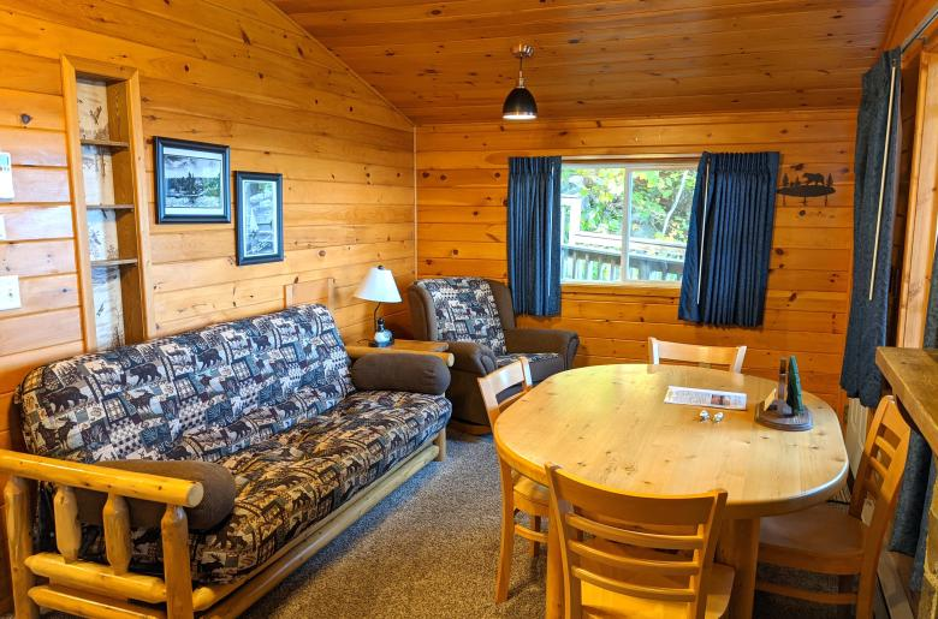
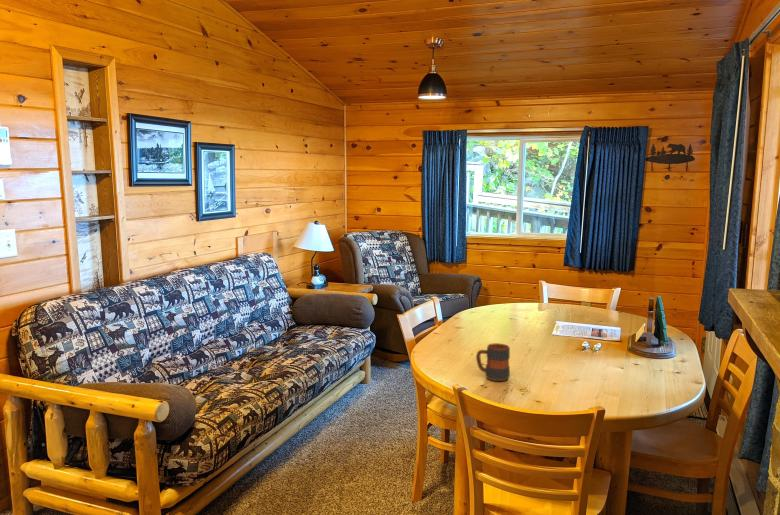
+ mug [475,342,511,382]
